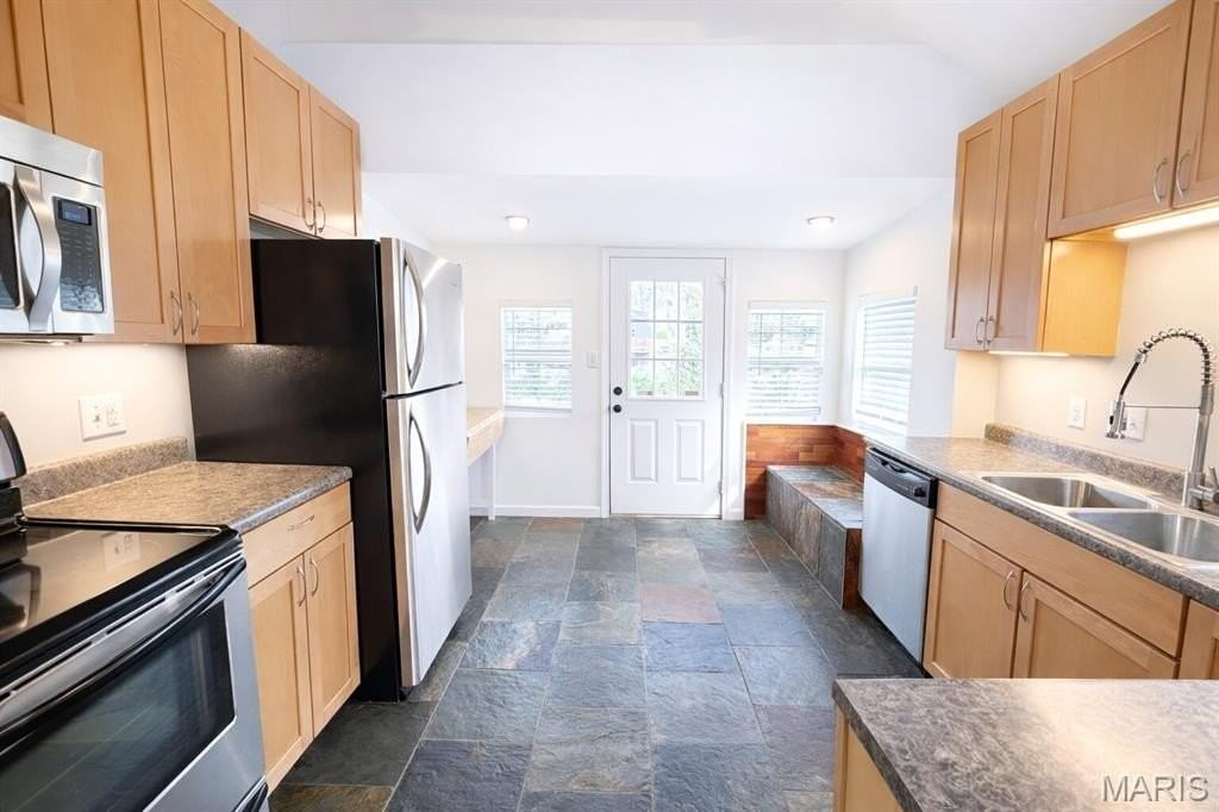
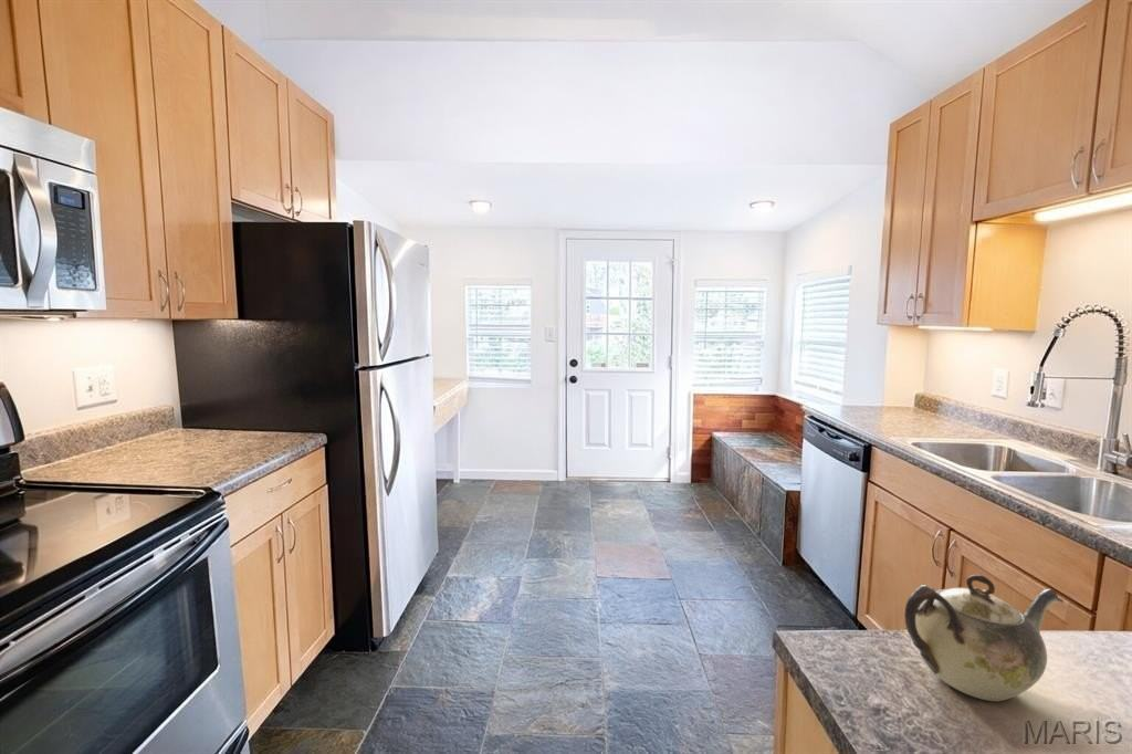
+ teapot [903,574,1065,702]
